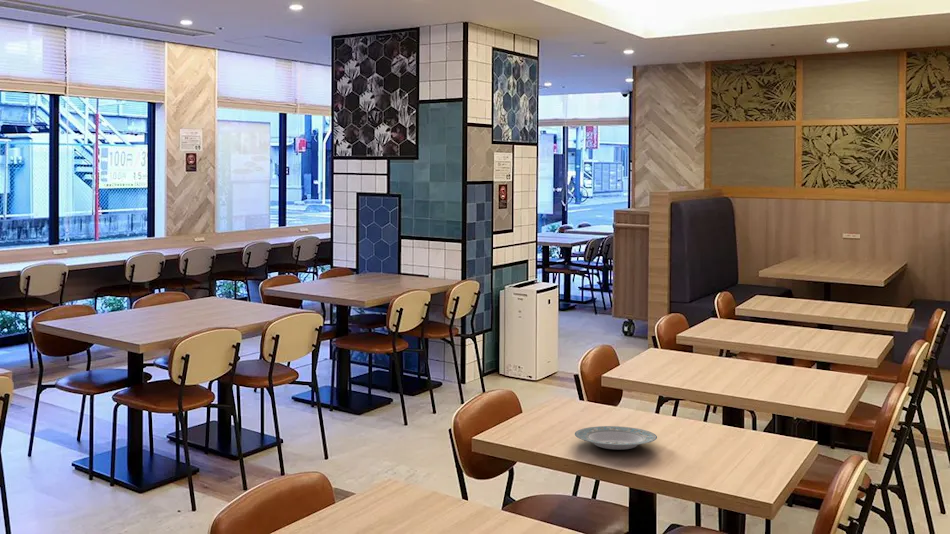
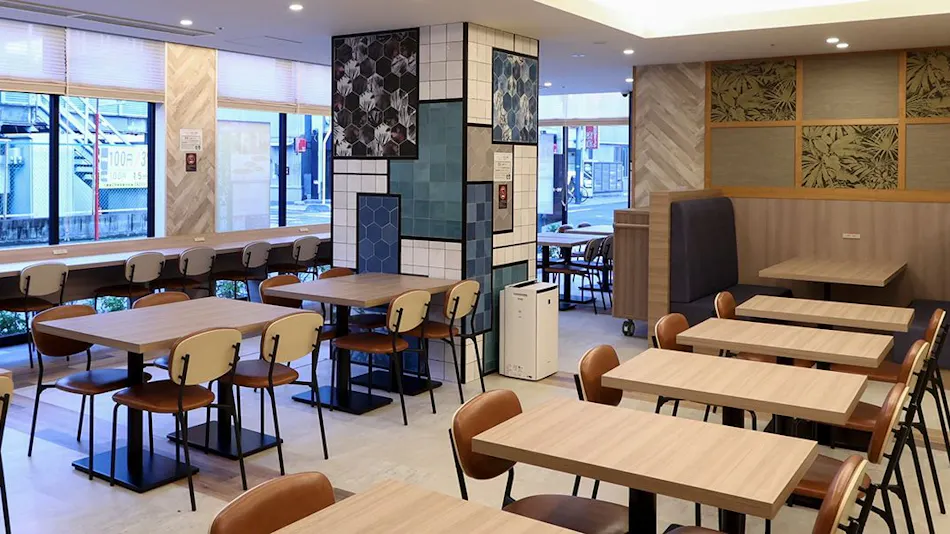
- plate [574,425,658,451]
